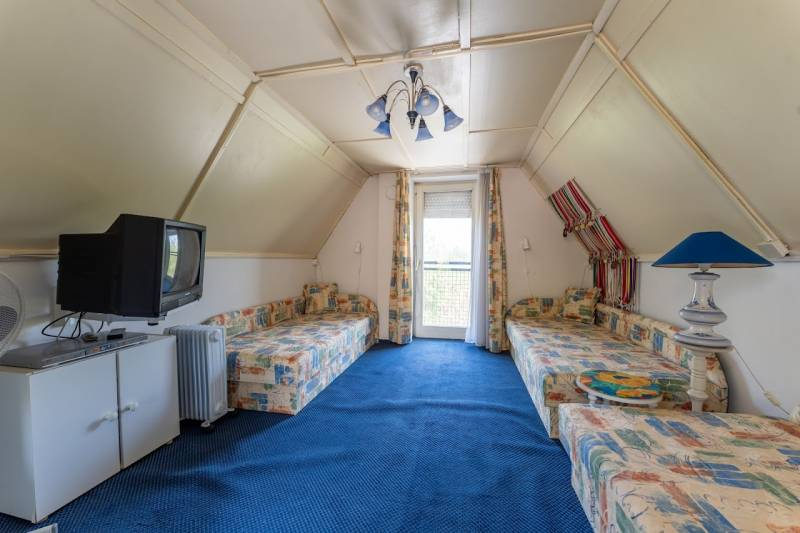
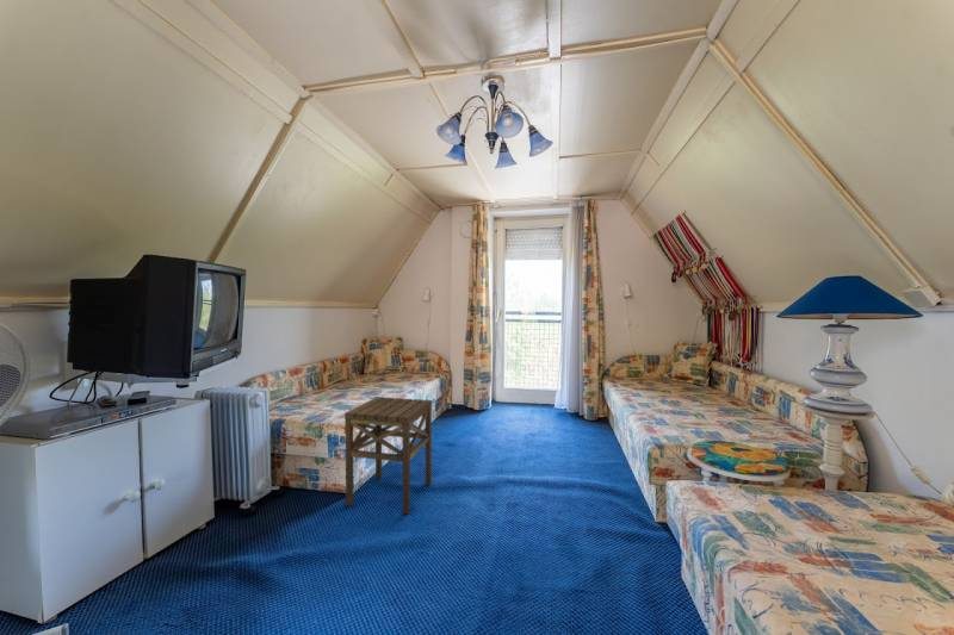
+ side table [343,396,433,516]
